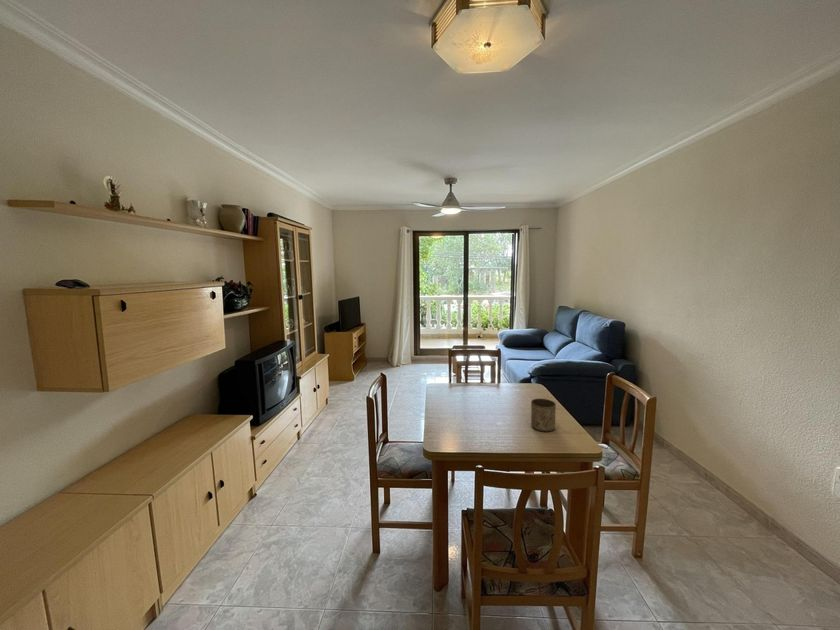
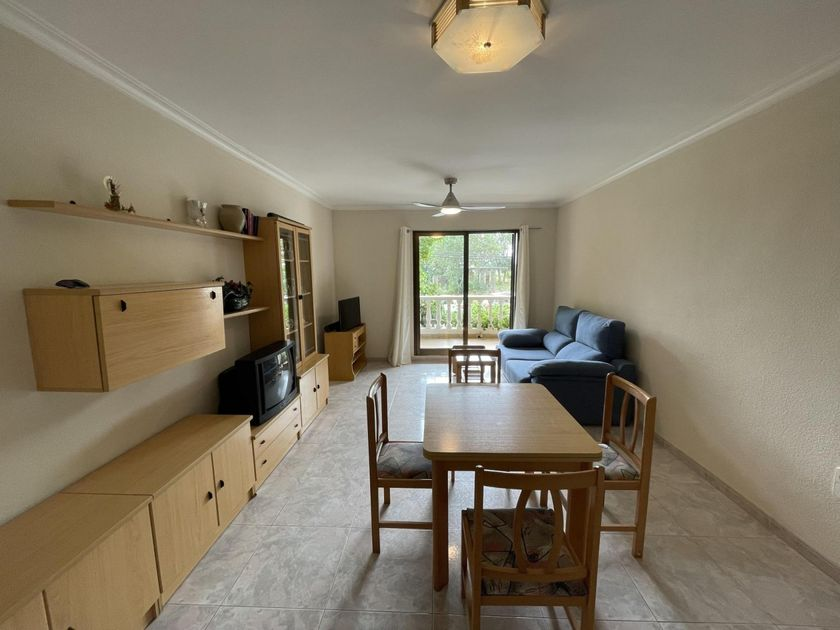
- cup [530,398,557,432]
